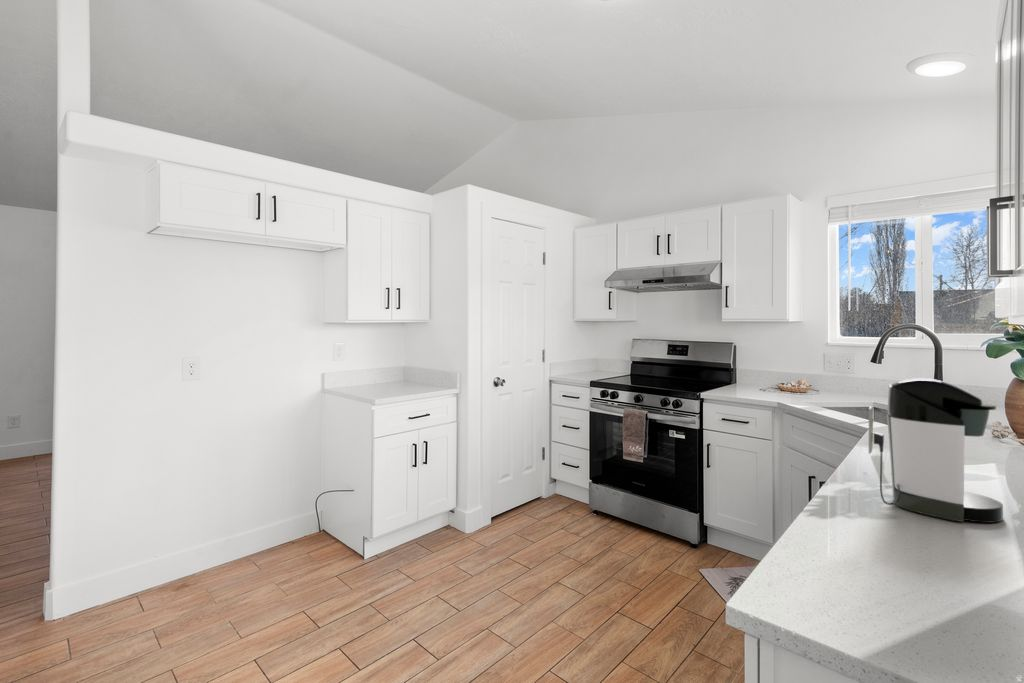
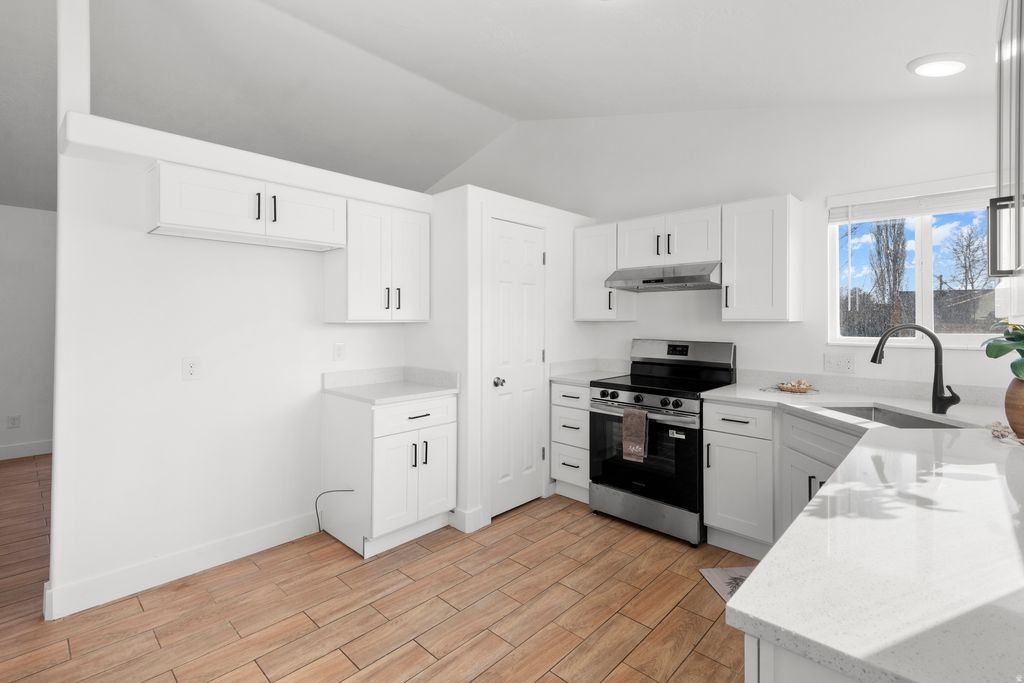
- coffee maker [868,377,1004,524]
